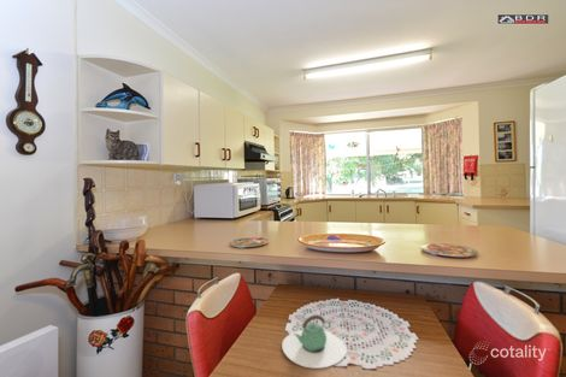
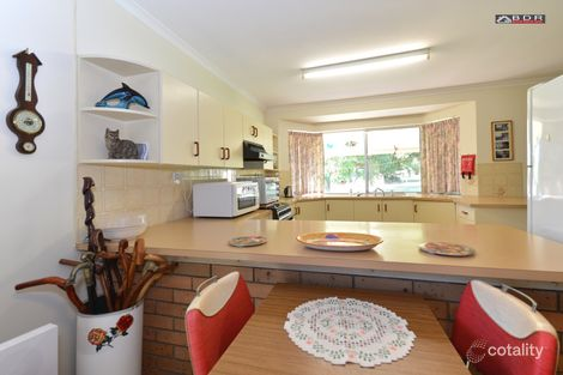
- teapot [281,314,348,370]
